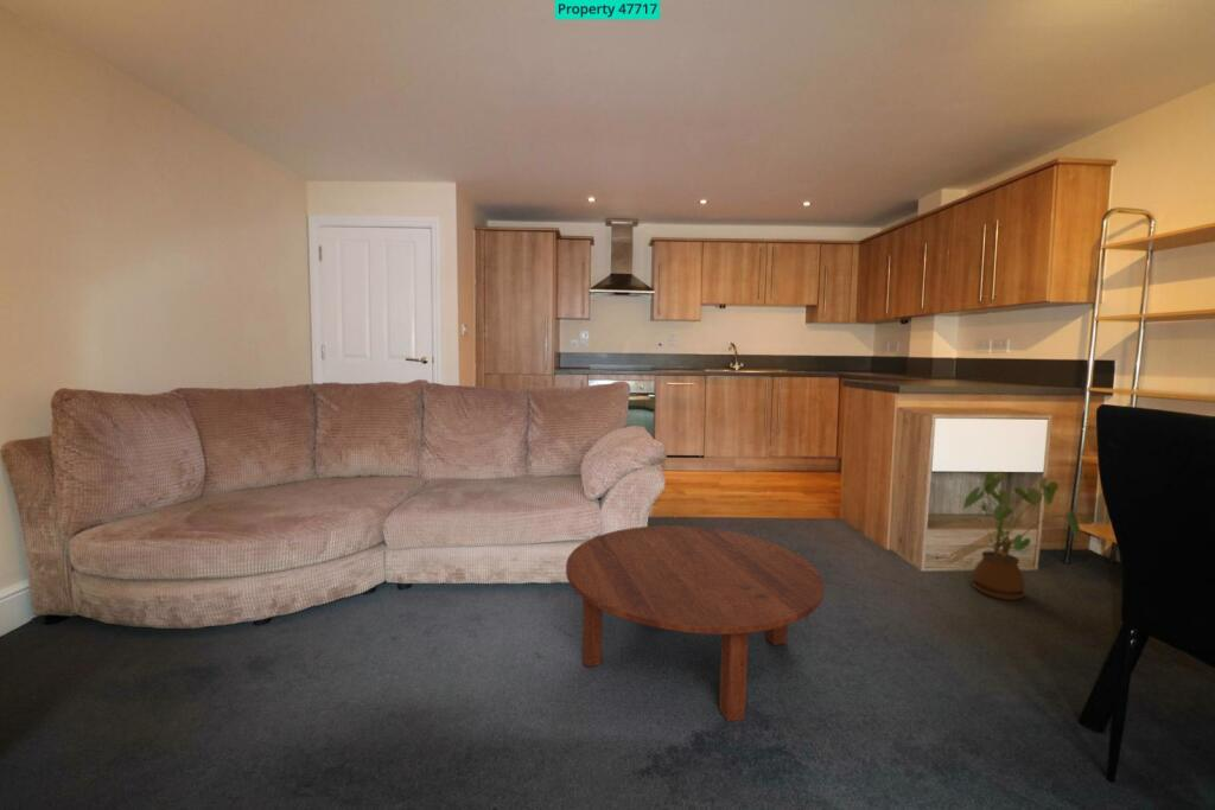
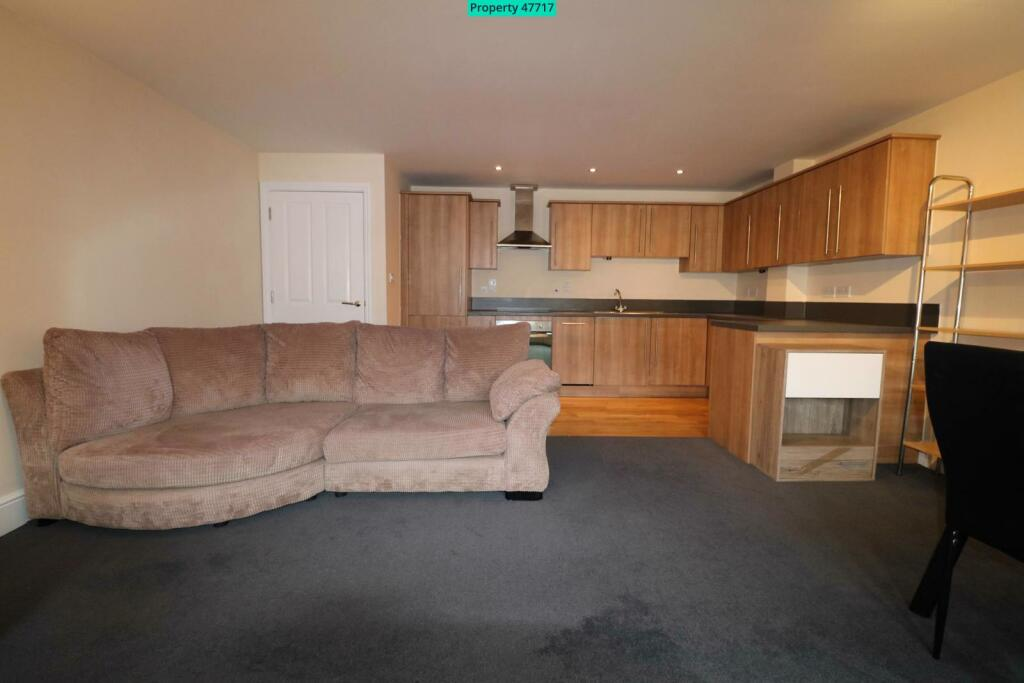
- coffee table [565,524,826,723]
- house plant [962,471,1081,601]
